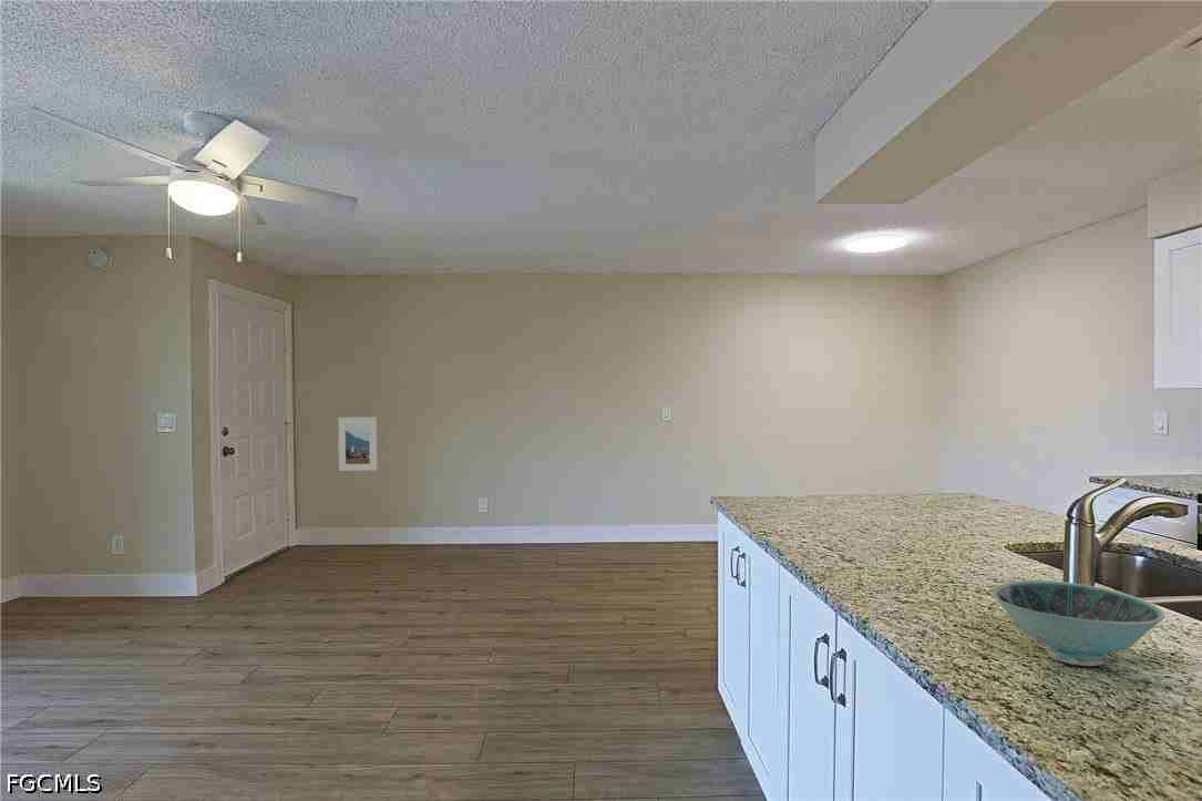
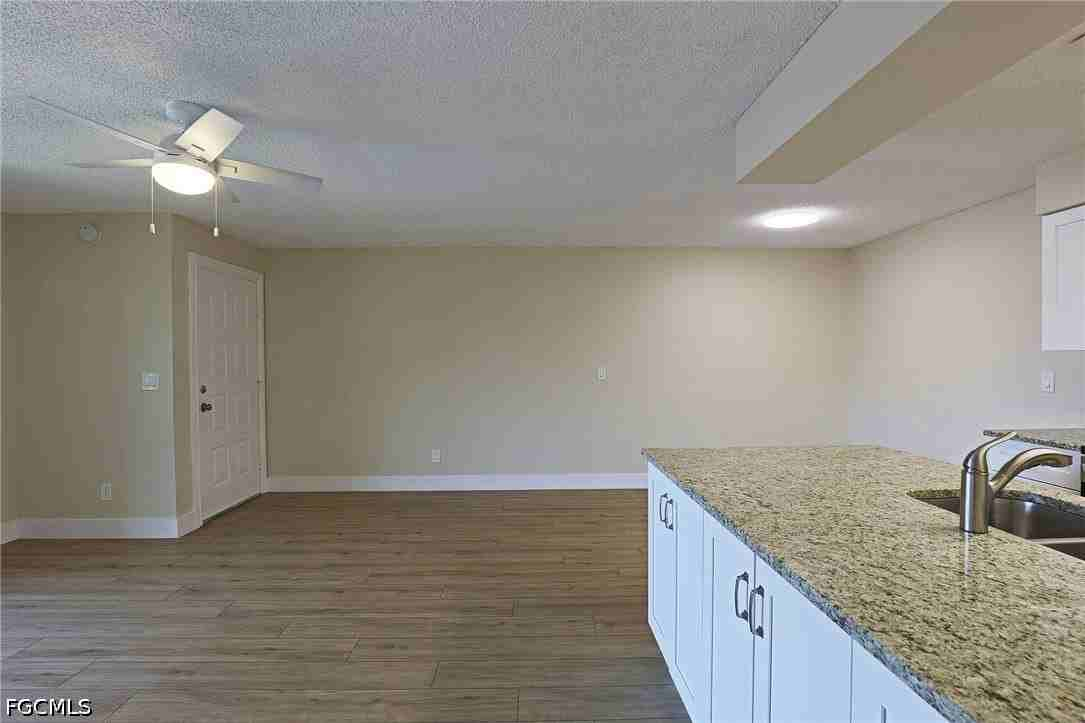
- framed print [337,417,378,472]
- bowl [992,579,1165,667]
